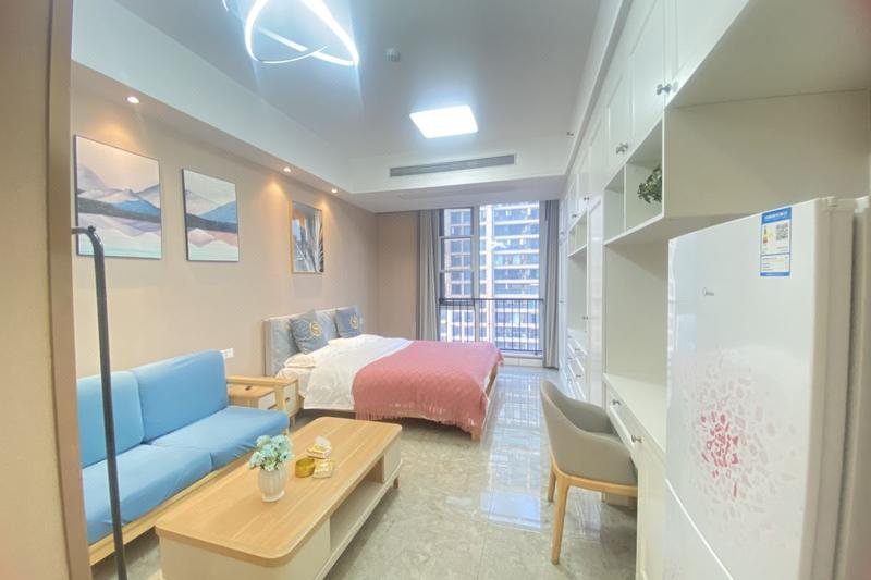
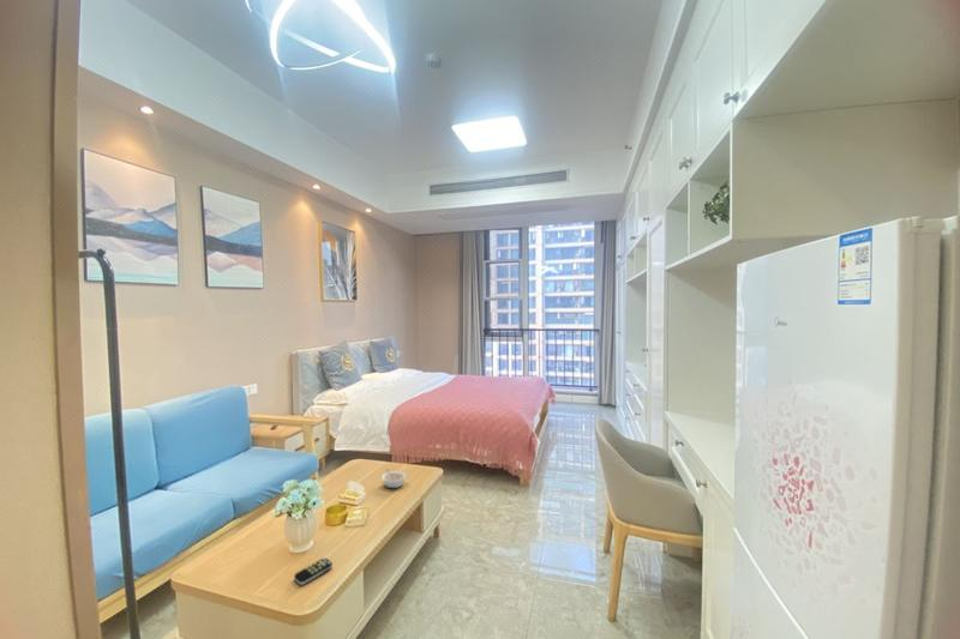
+ remote control [293,556,334,586]
+ legume [380,468,407,489]
